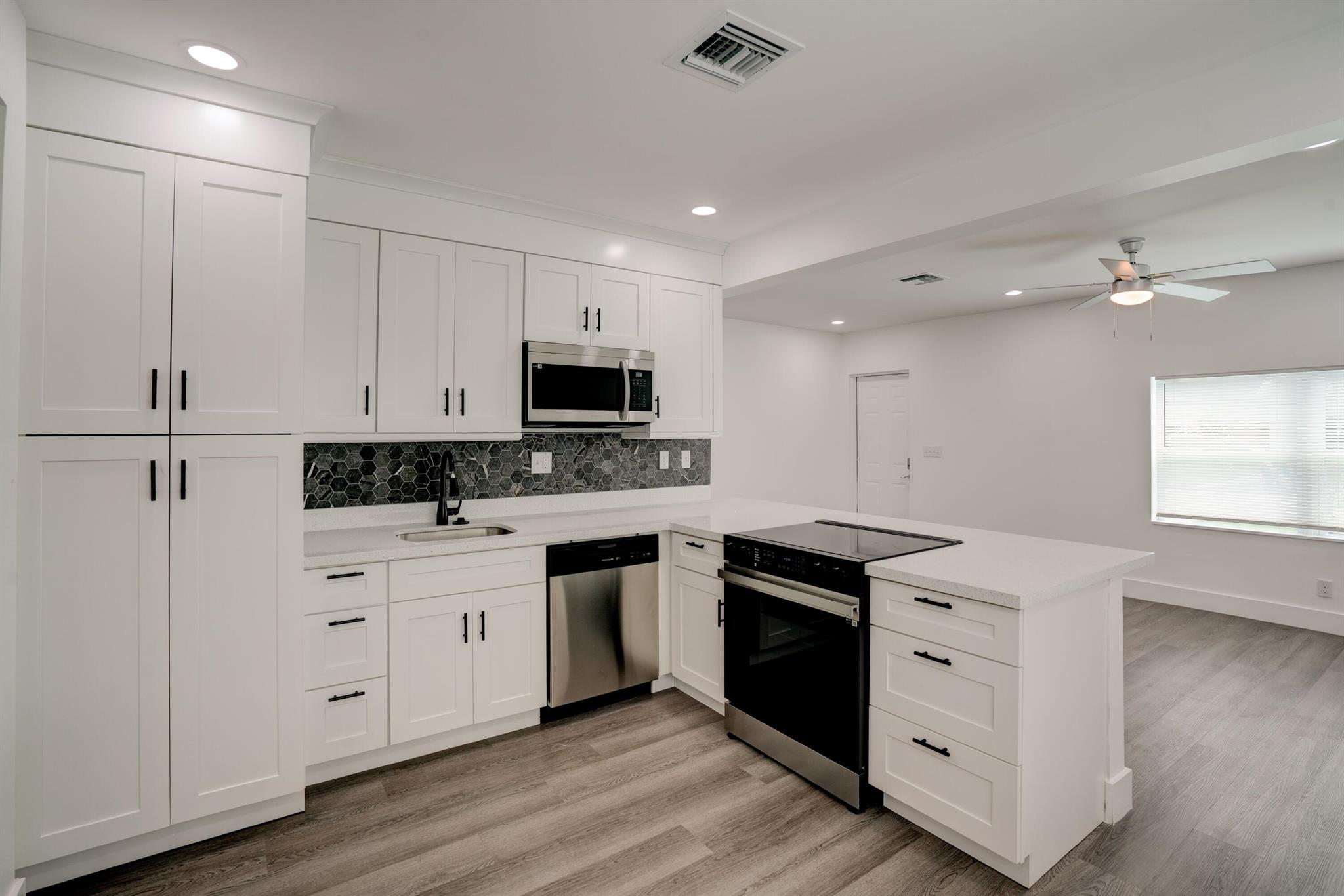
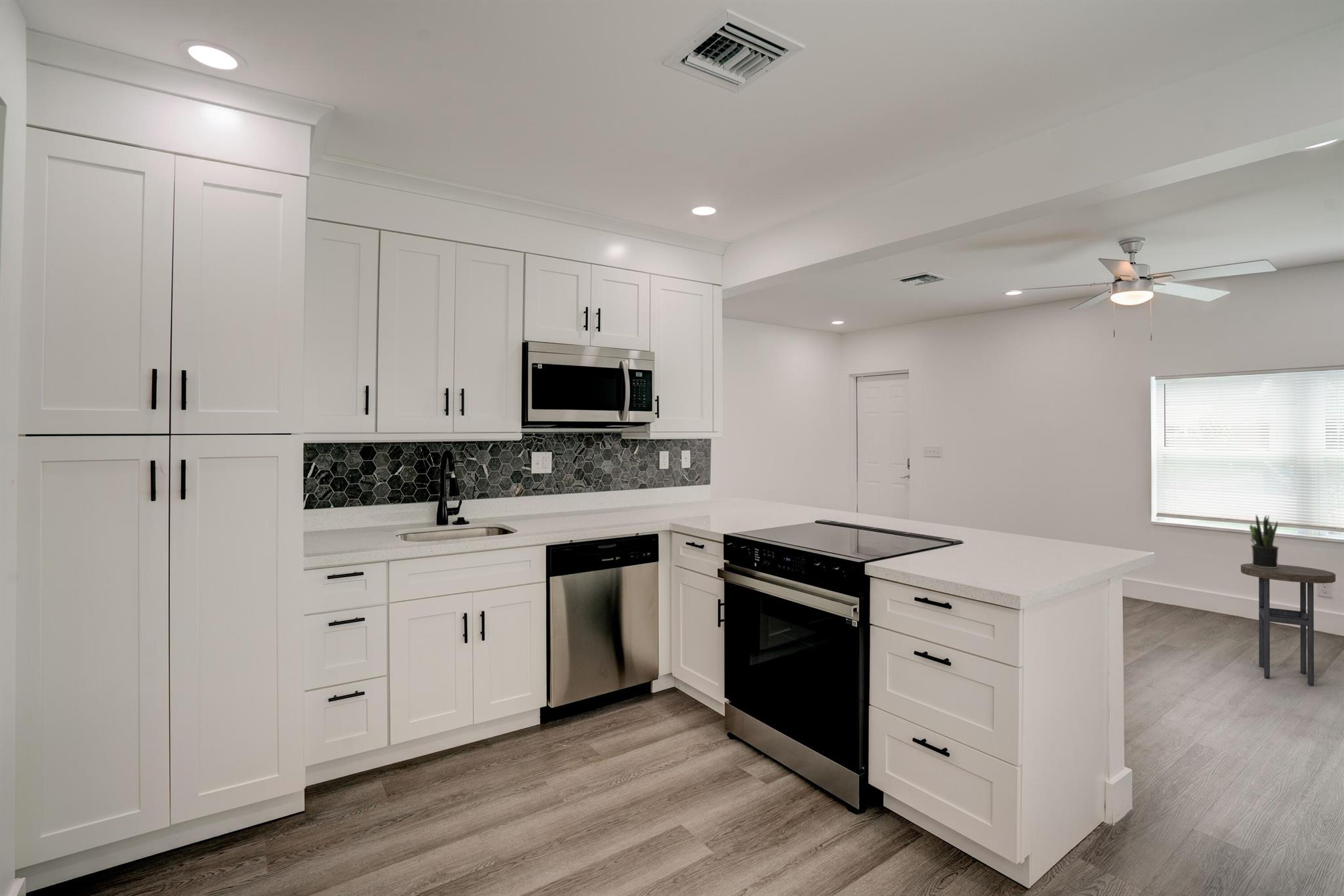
+ side table [1240,563,1336,685]
+ potted plant [1249,514,1279,568]
